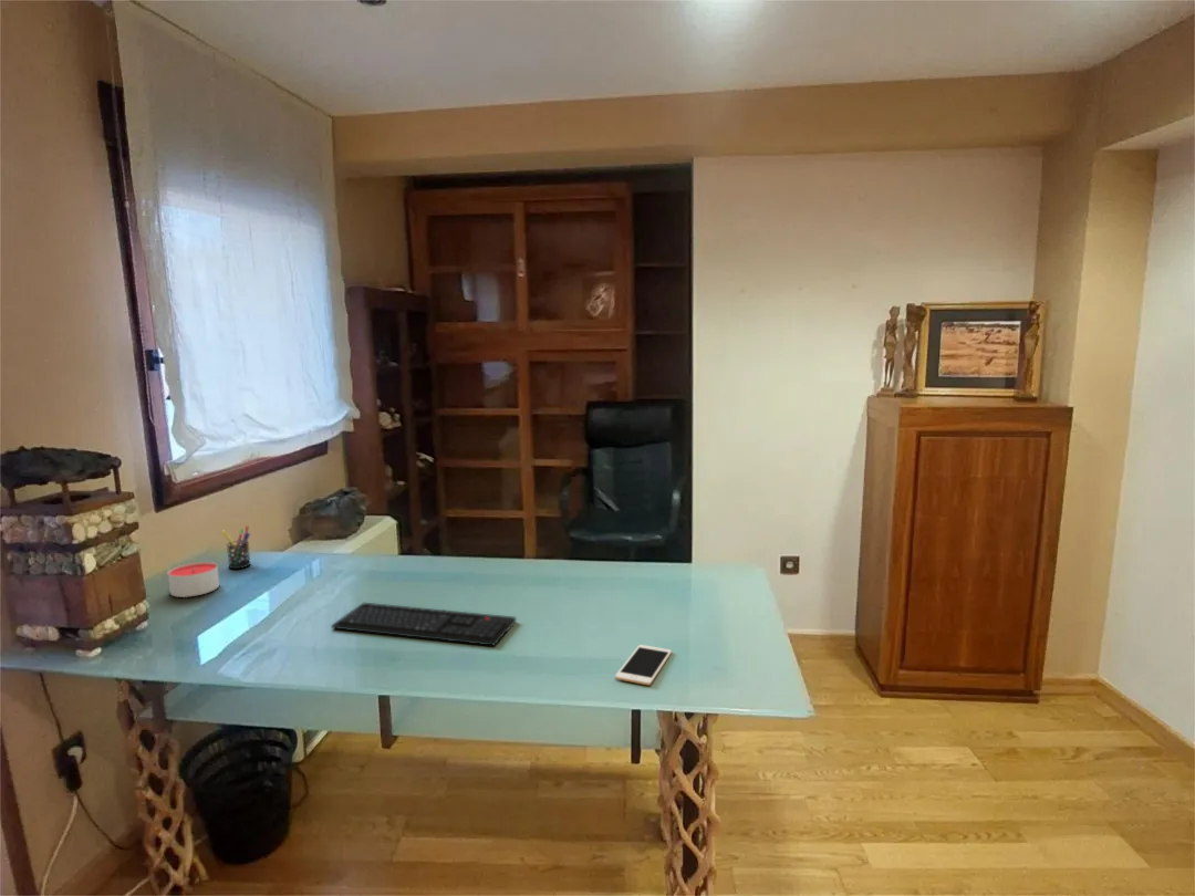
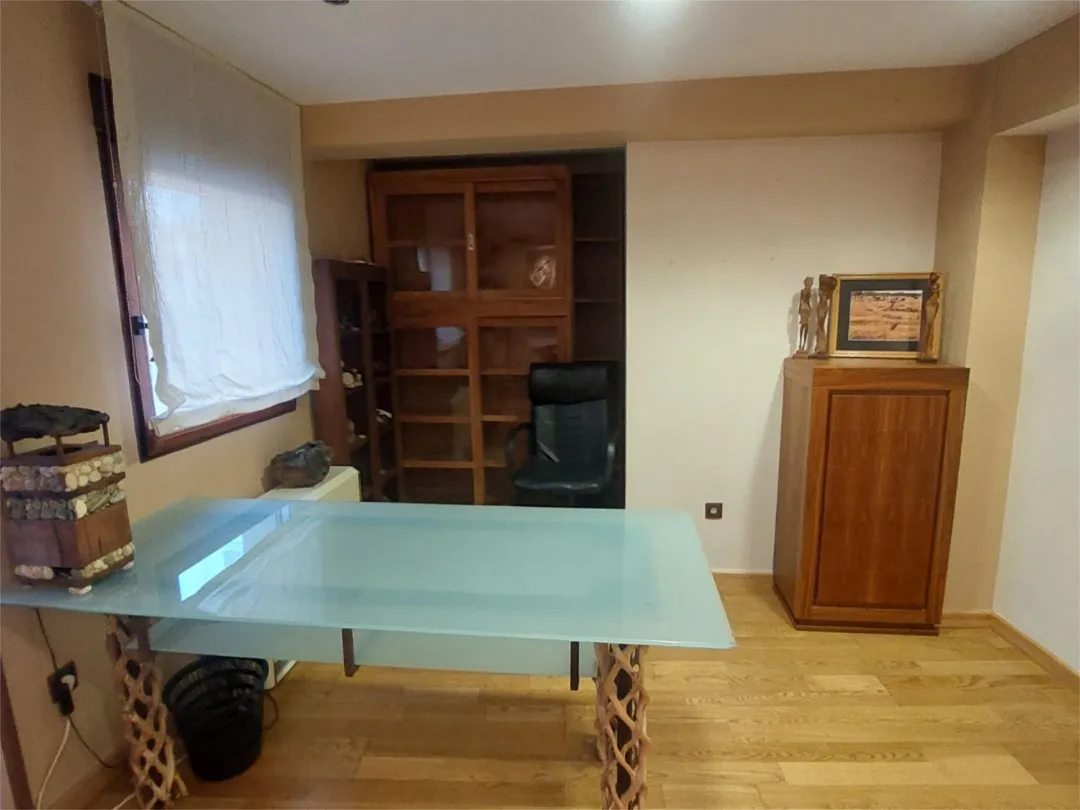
- keyboard [331,602,517,647]
- candle [167,561,220,598]
- cell phone [614,644,673,686]
- pen holder [221,524,252,570]
